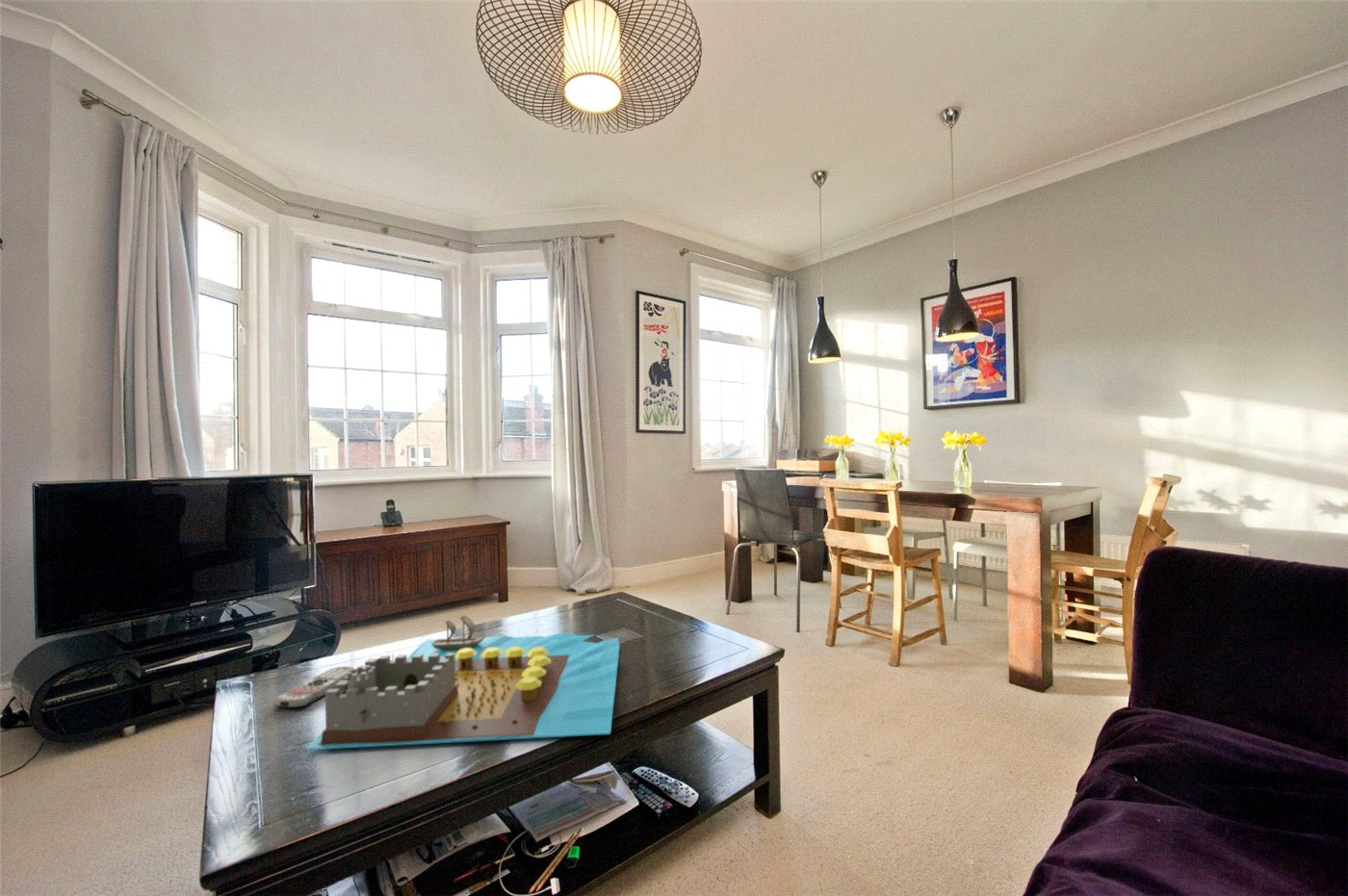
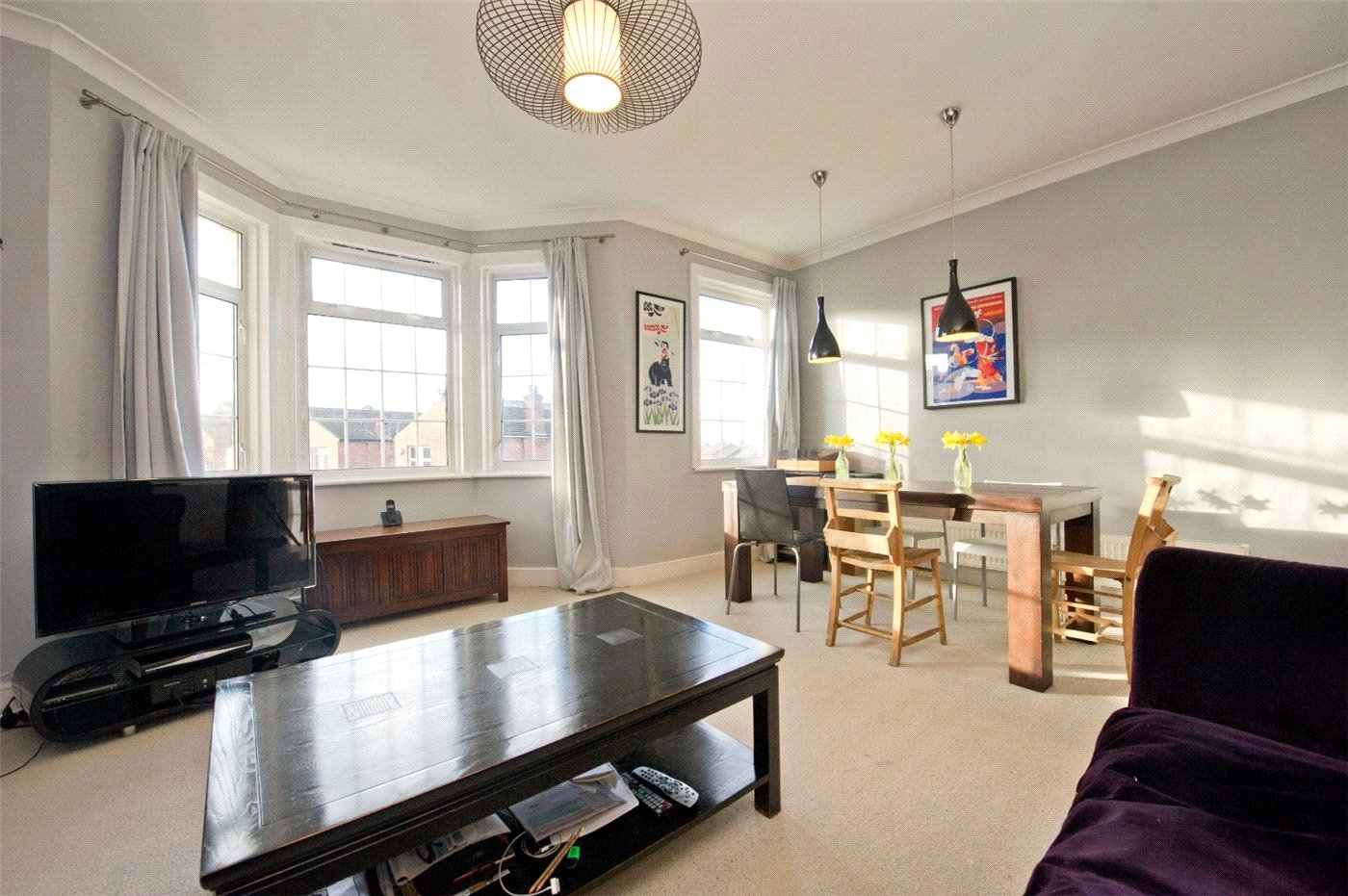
- board game [304,612,621,751]
- remote control [272,666,355,709]
